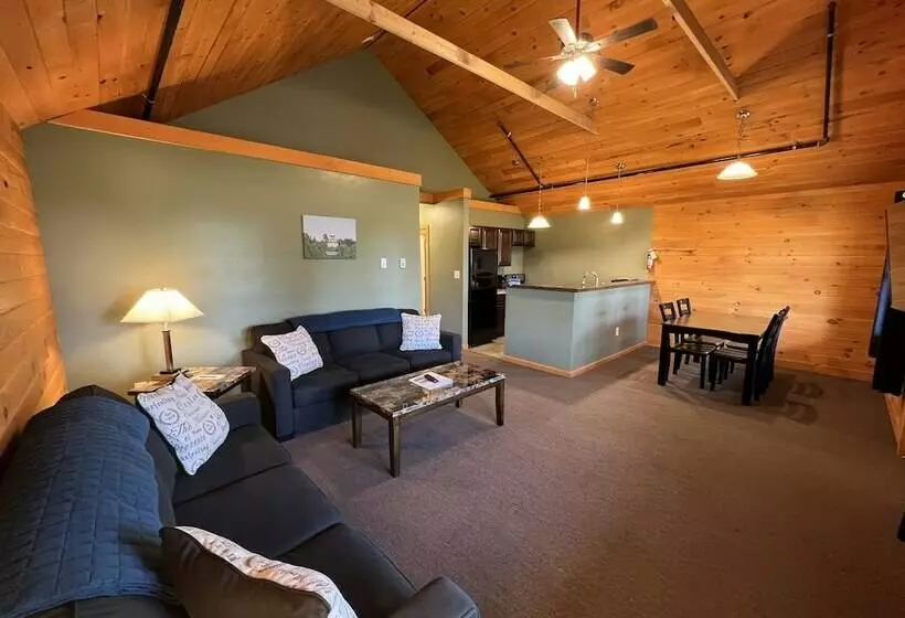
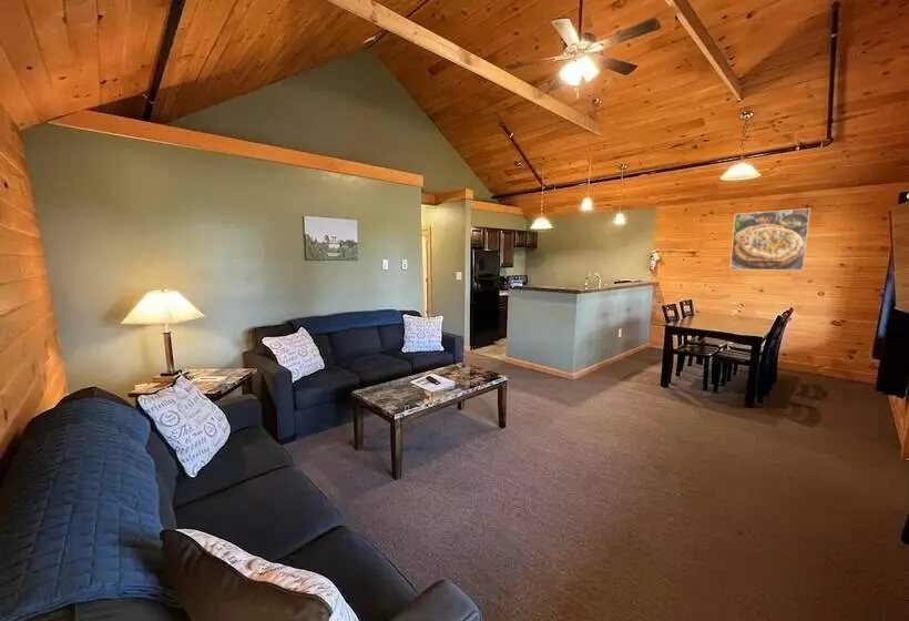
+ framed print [729,207,811,272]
